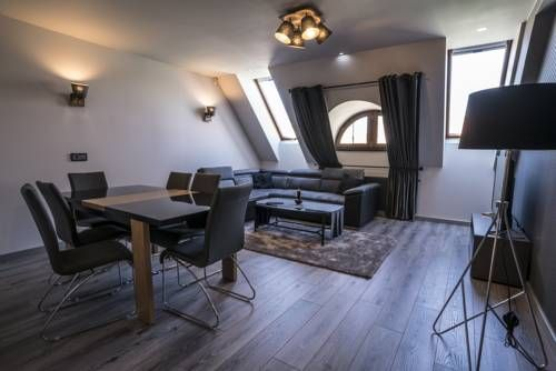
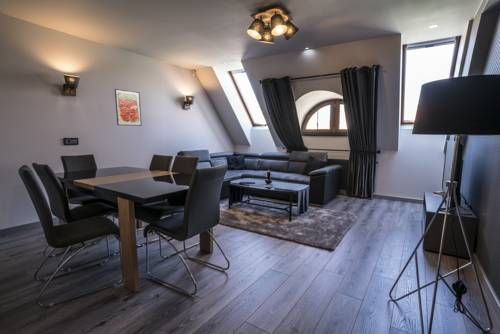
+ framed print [114,88,142,127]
